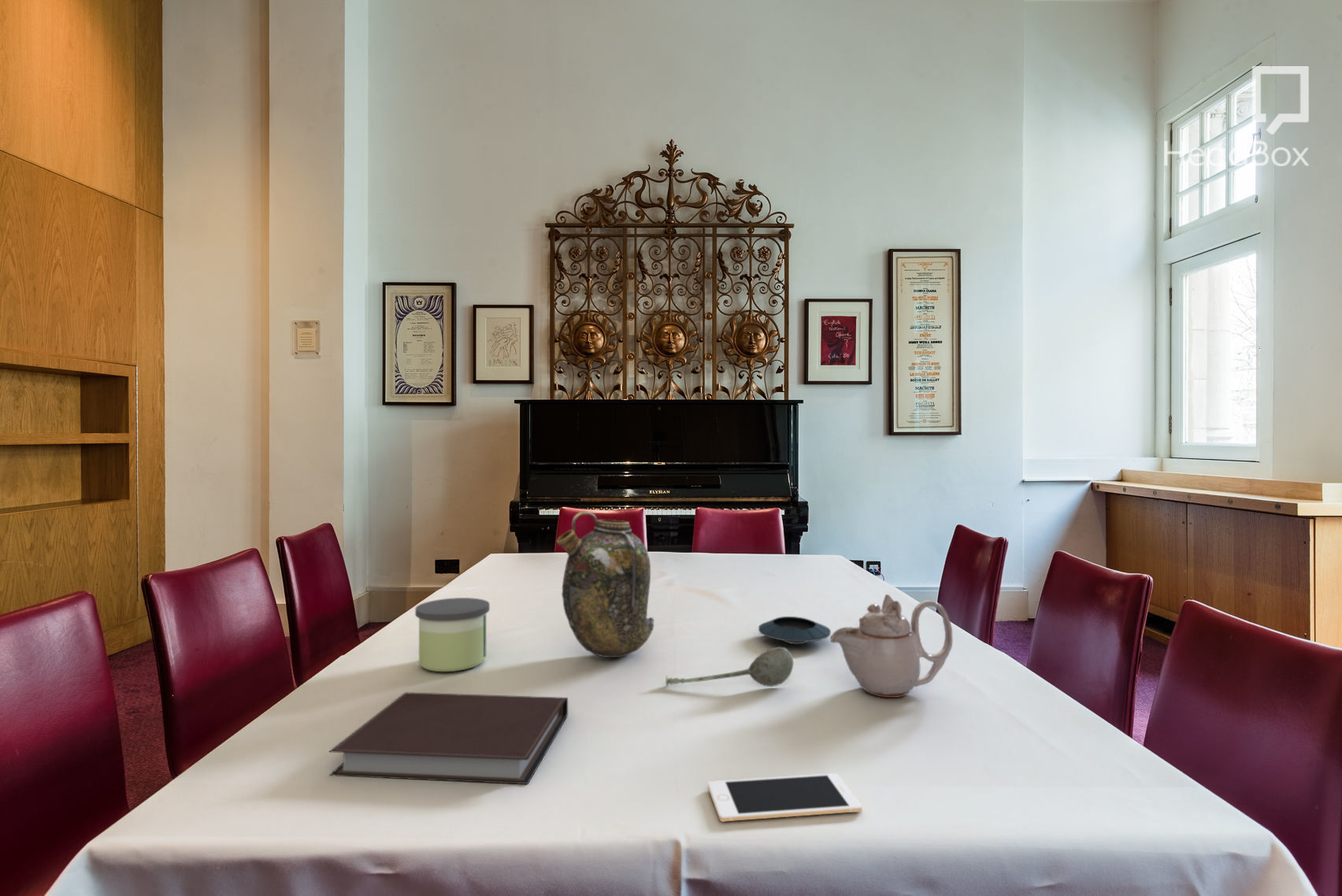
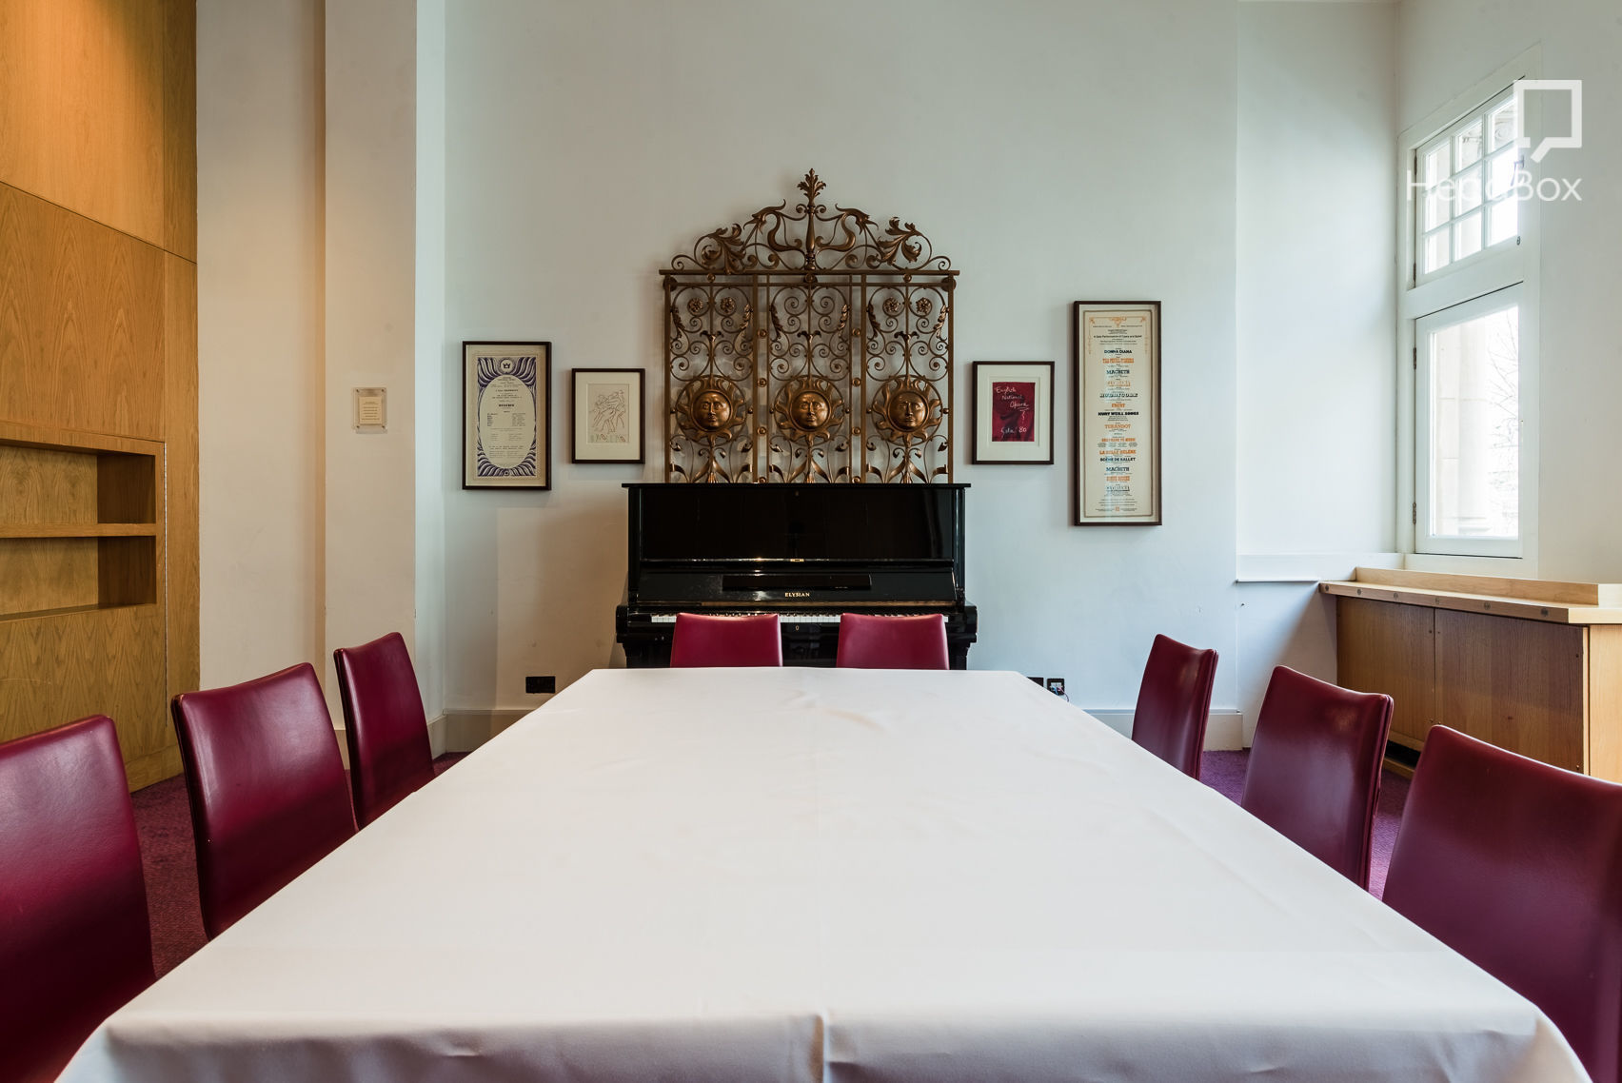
- candle [414,597,491,672]
- teapot [829,594,954,698]
- cell phone [707,772,862,823]
- notebook [328,691,569,785]
- soupspoon [665,646,794,687]
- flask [556,510,654,658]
- saucer [758,616,832,645]
